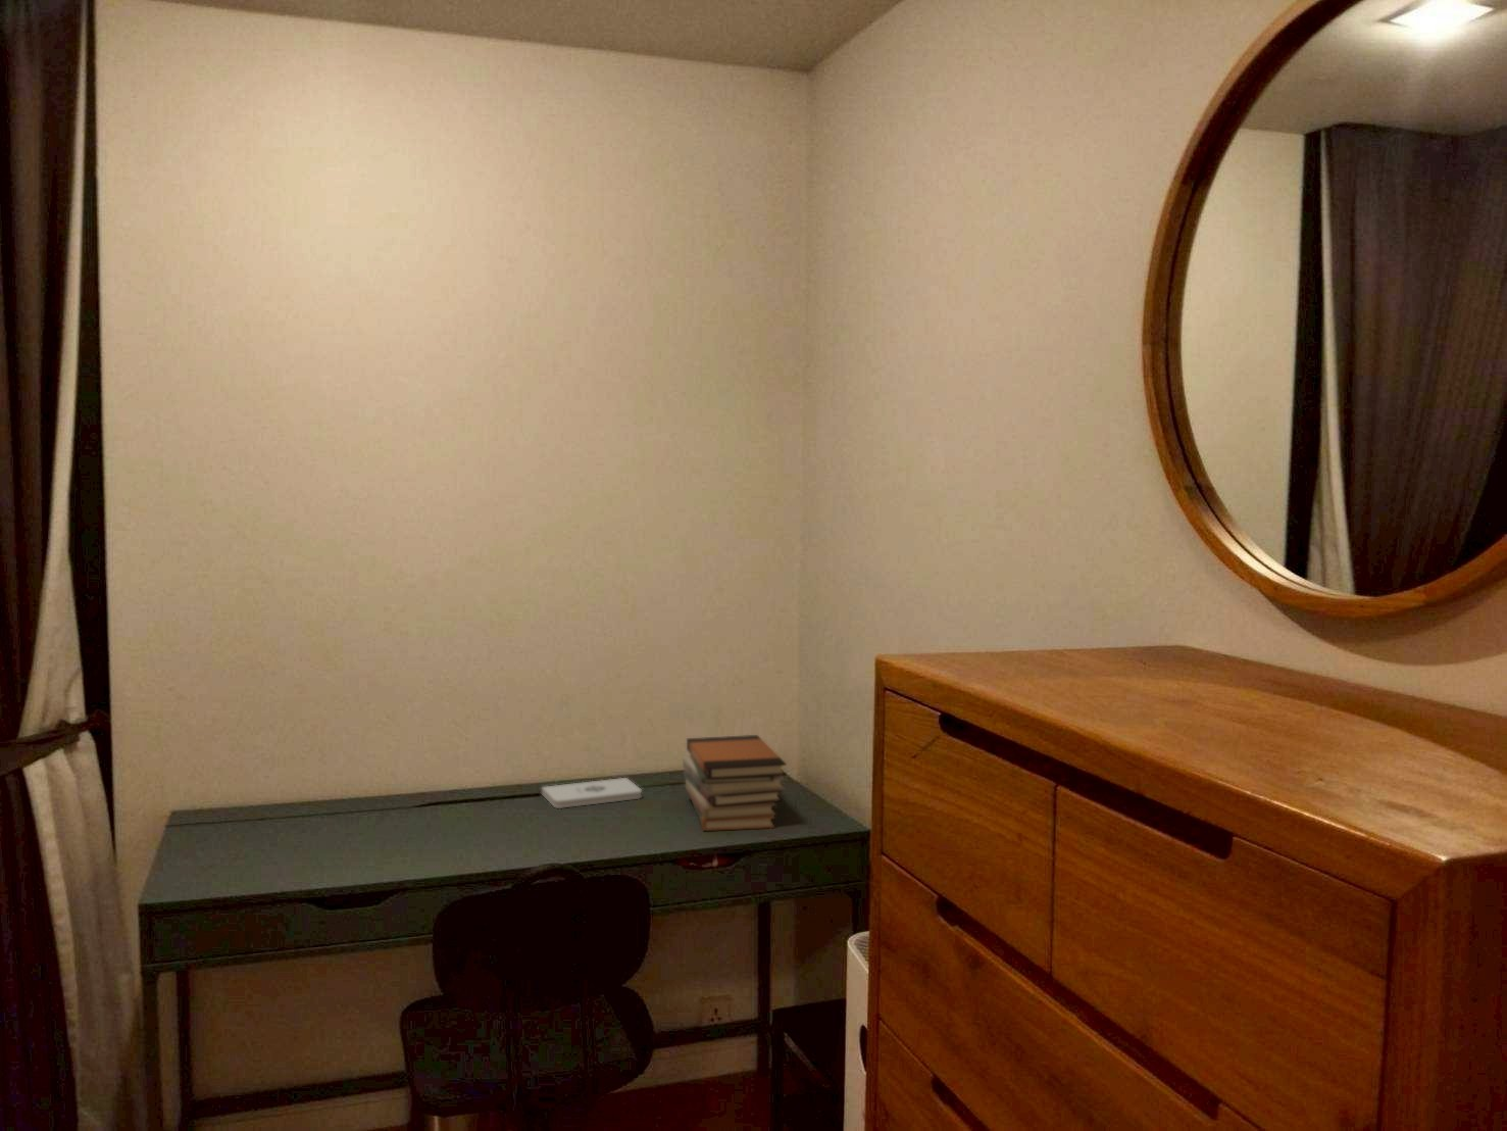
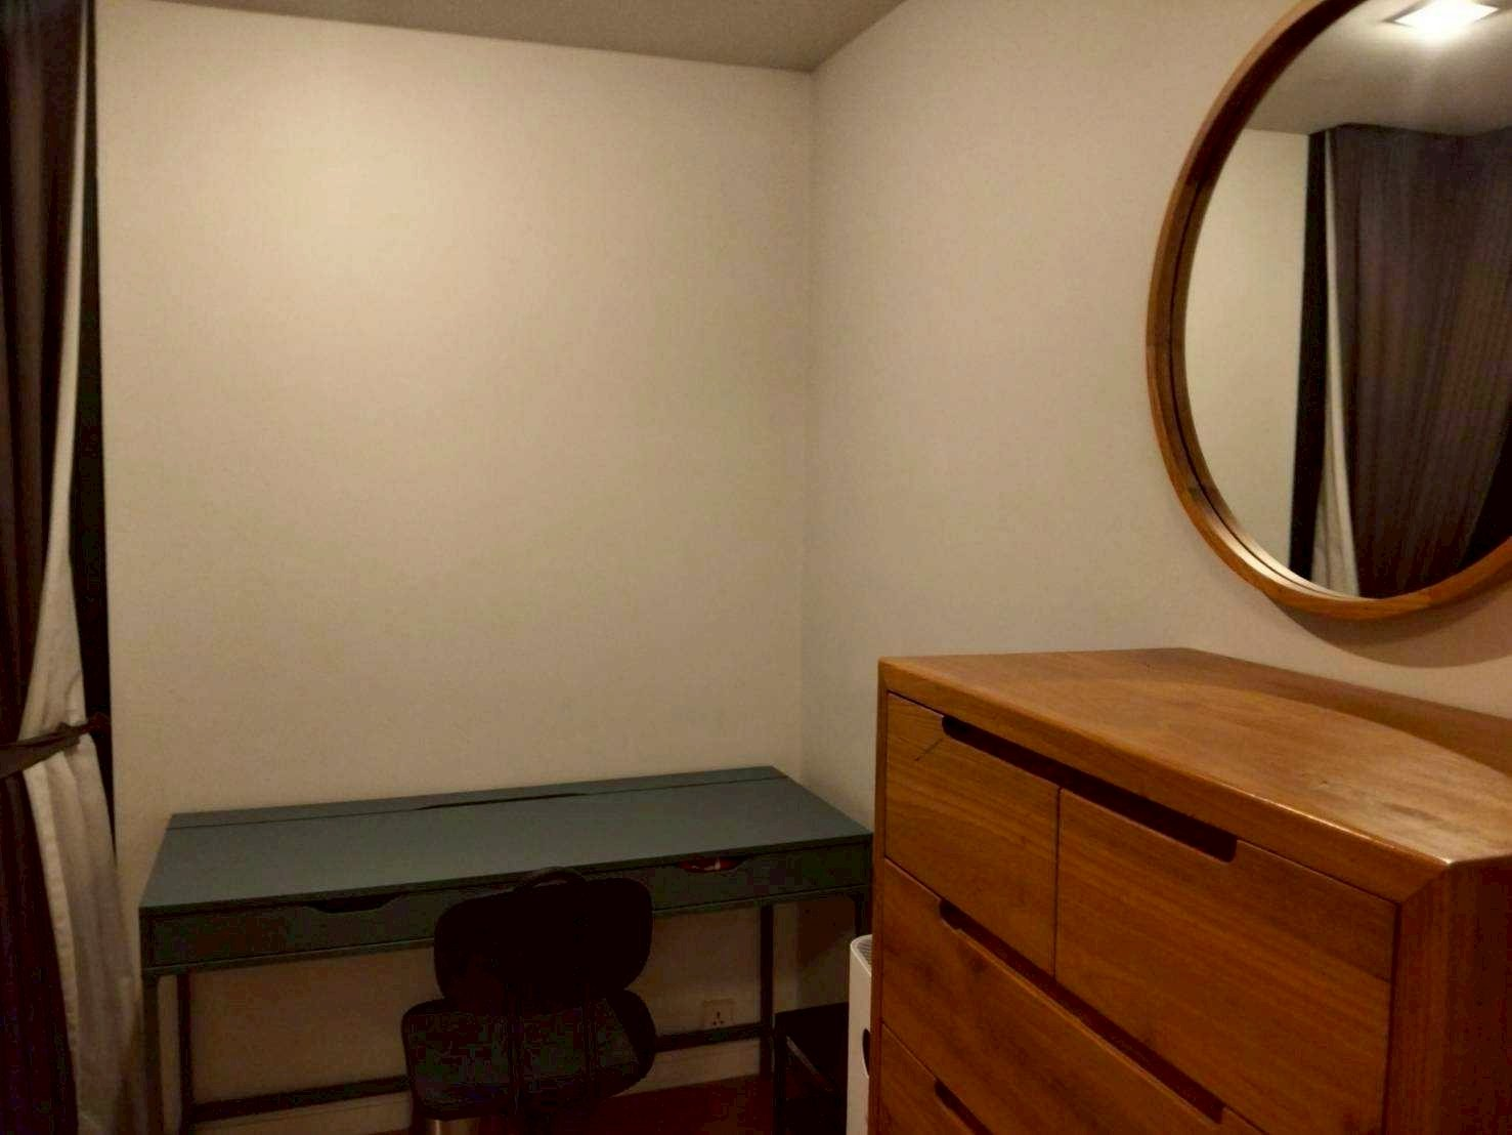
- book stack [682,734,787,832]
- notepad [540,777,642,809]
